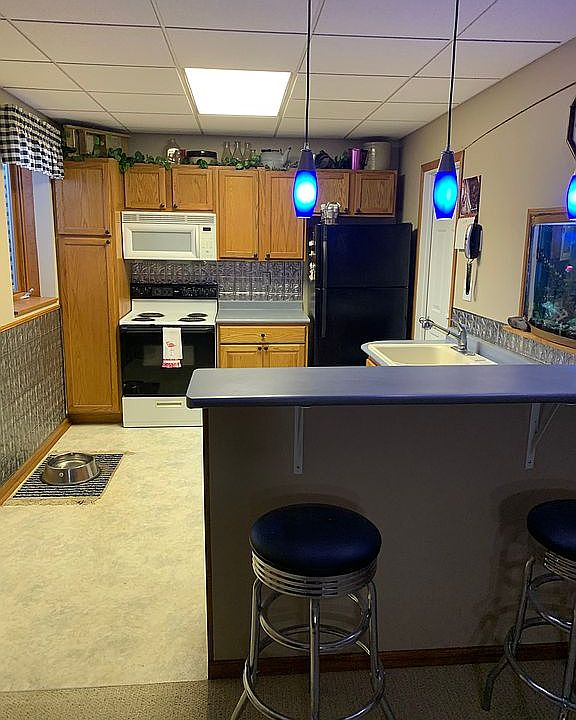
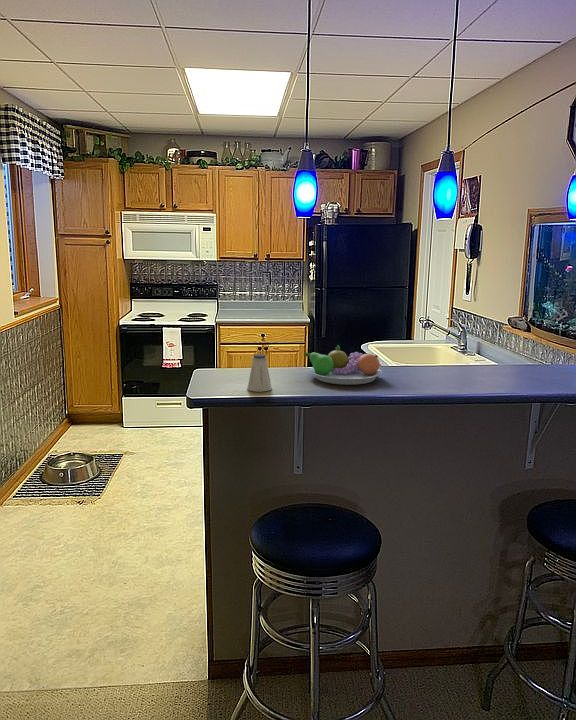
+ fruit bowl [303,344,383,386]
+ saltshaker [246,353,273,393]
